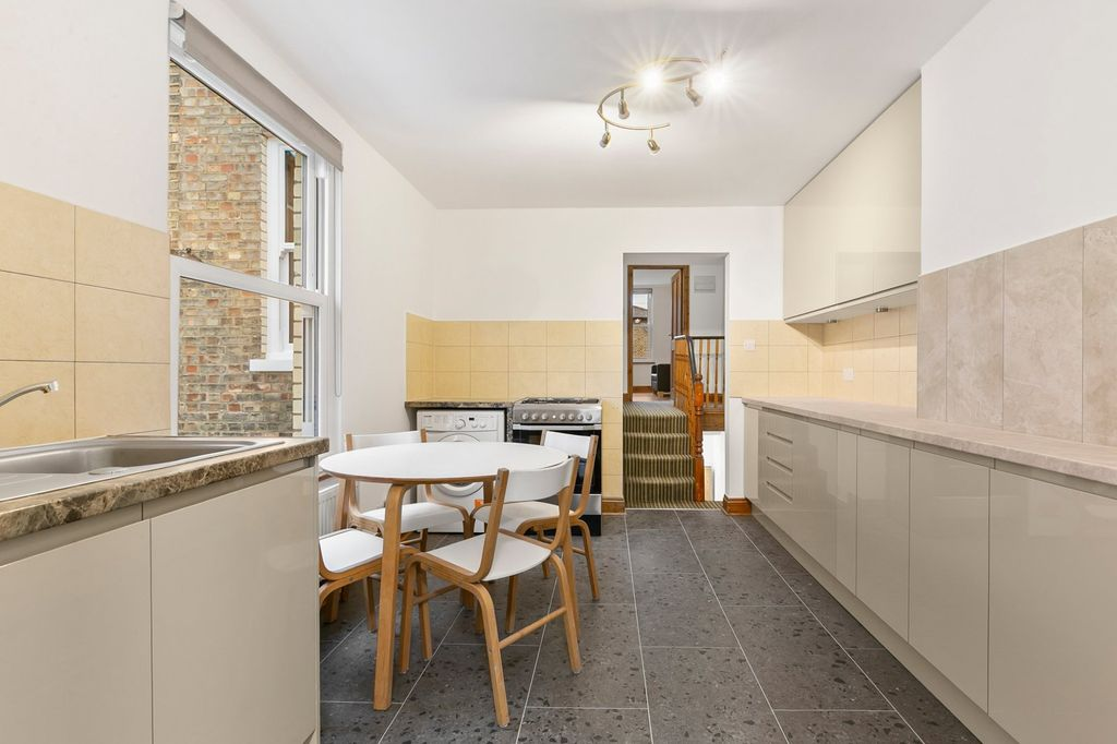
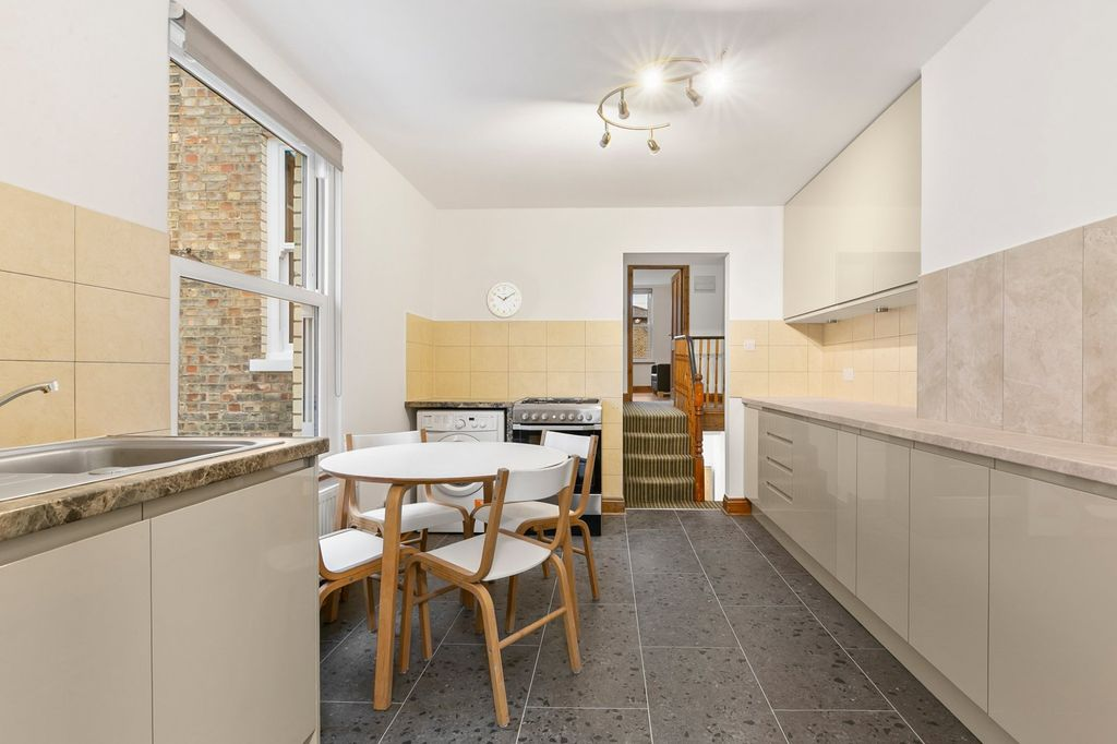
+ wall clock [485,280,524,320]
